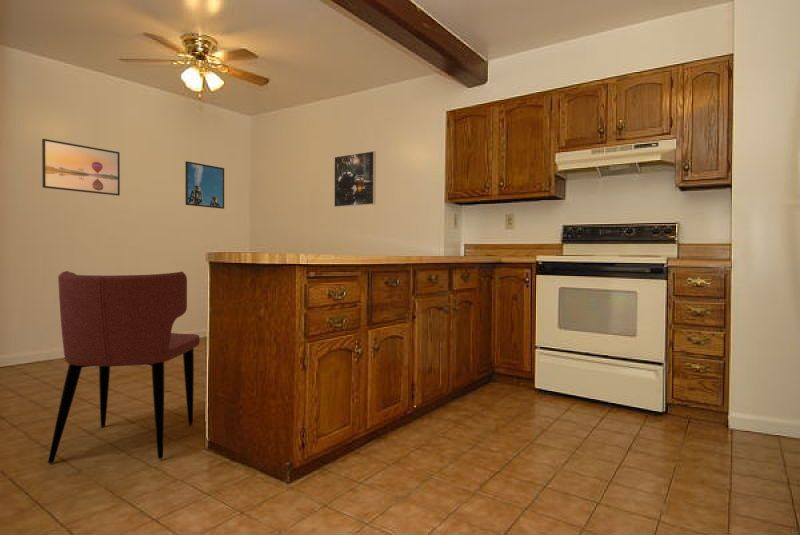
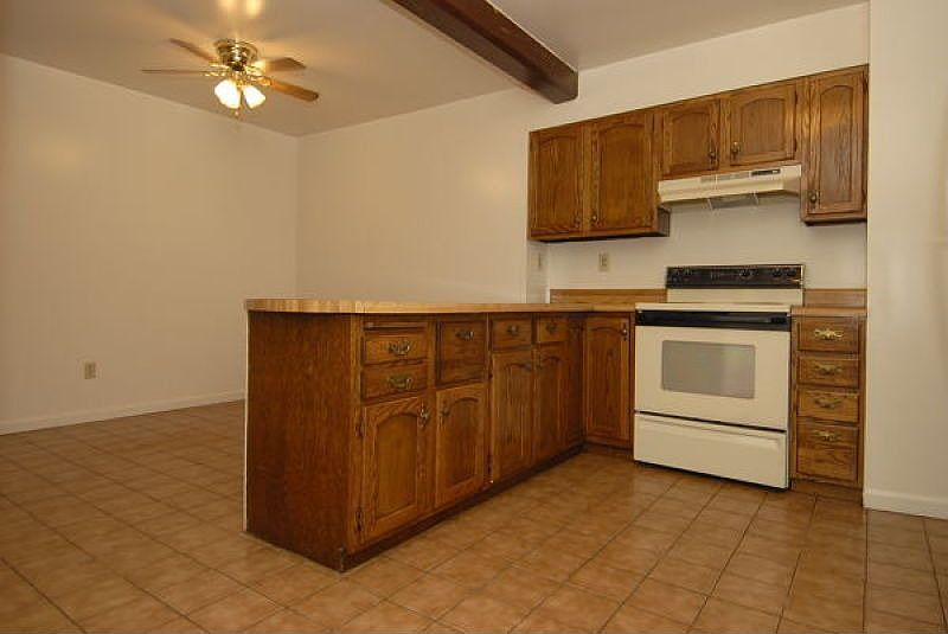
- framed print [333,150,377,208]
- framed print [41,138,121,197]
- dining chair [47,270,201,464]
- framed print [184,160,225,210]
